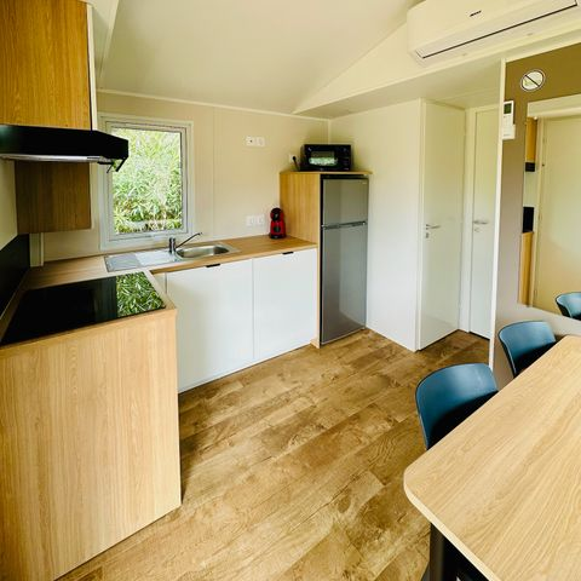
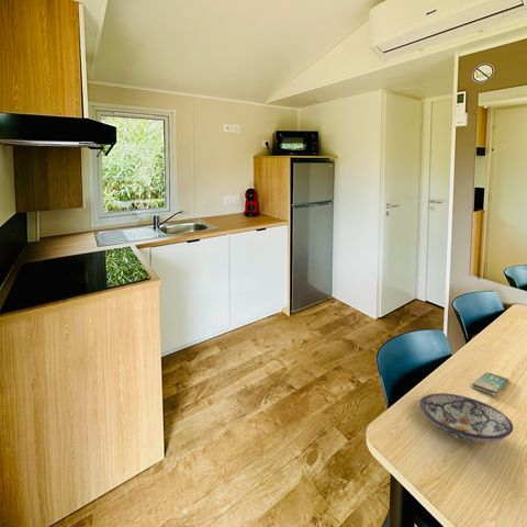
+ smartphone [470,372,511,396]
+ bowl [419,392,515,445]
